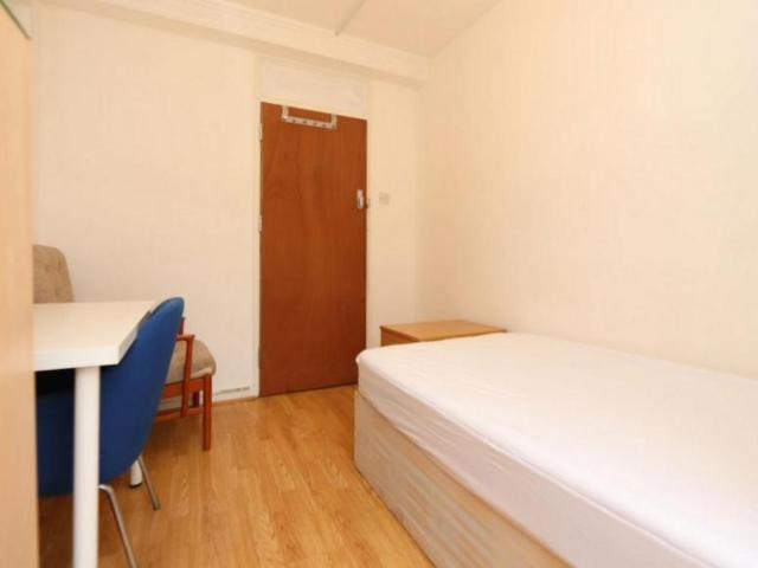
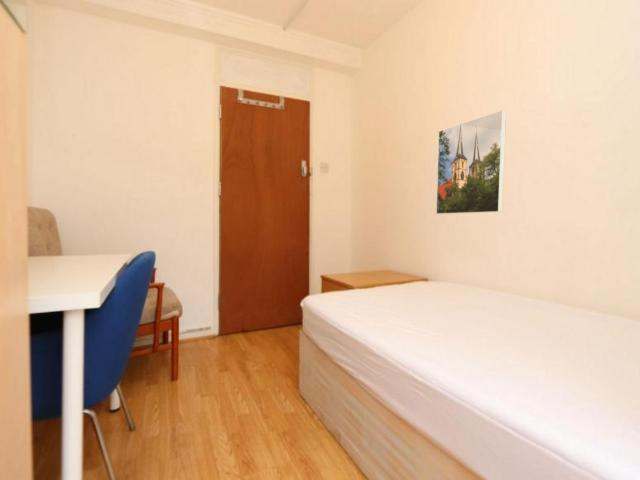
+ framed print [435,109,507,215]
